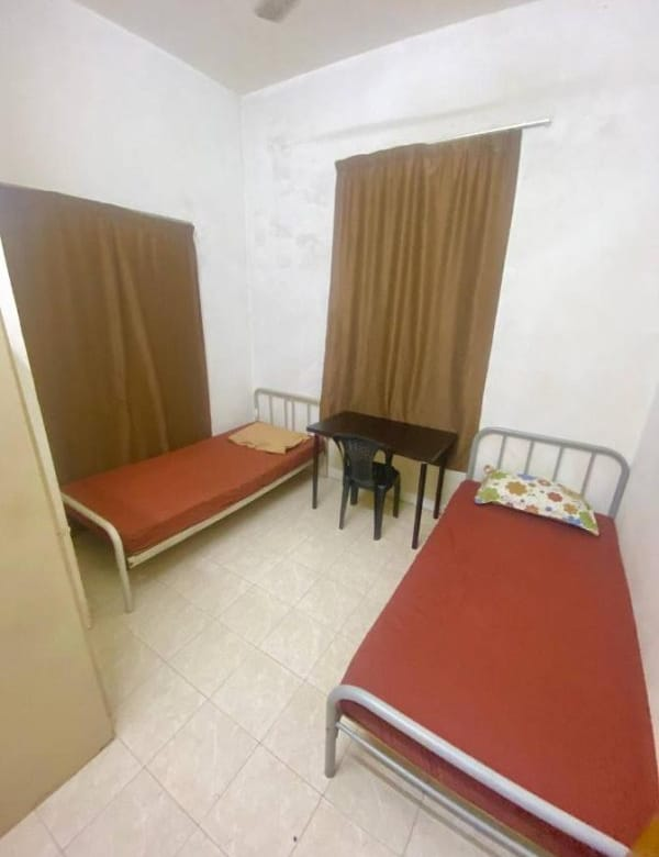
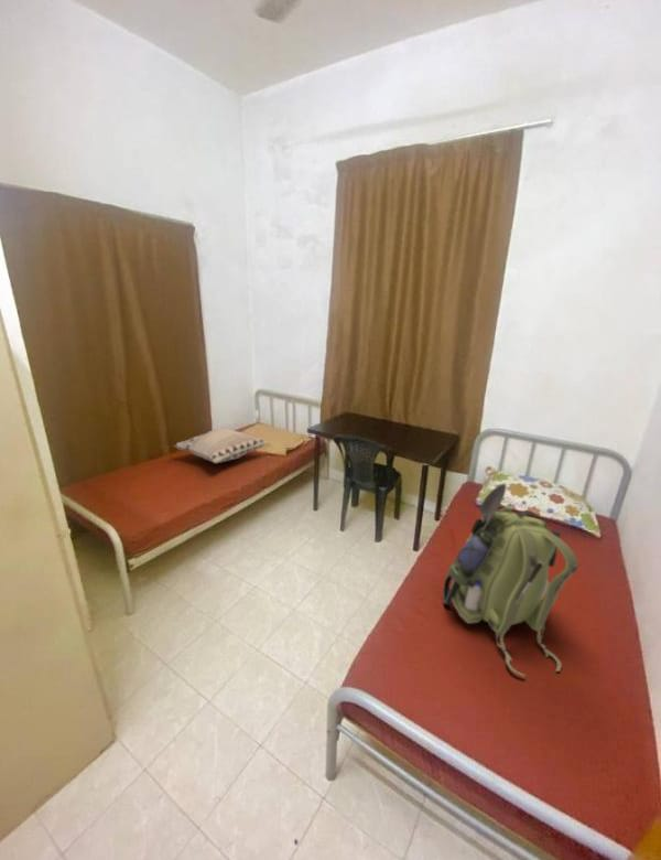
+ decorative pillow [172,427,270,464]
+ backpack [442,482,579,677]
